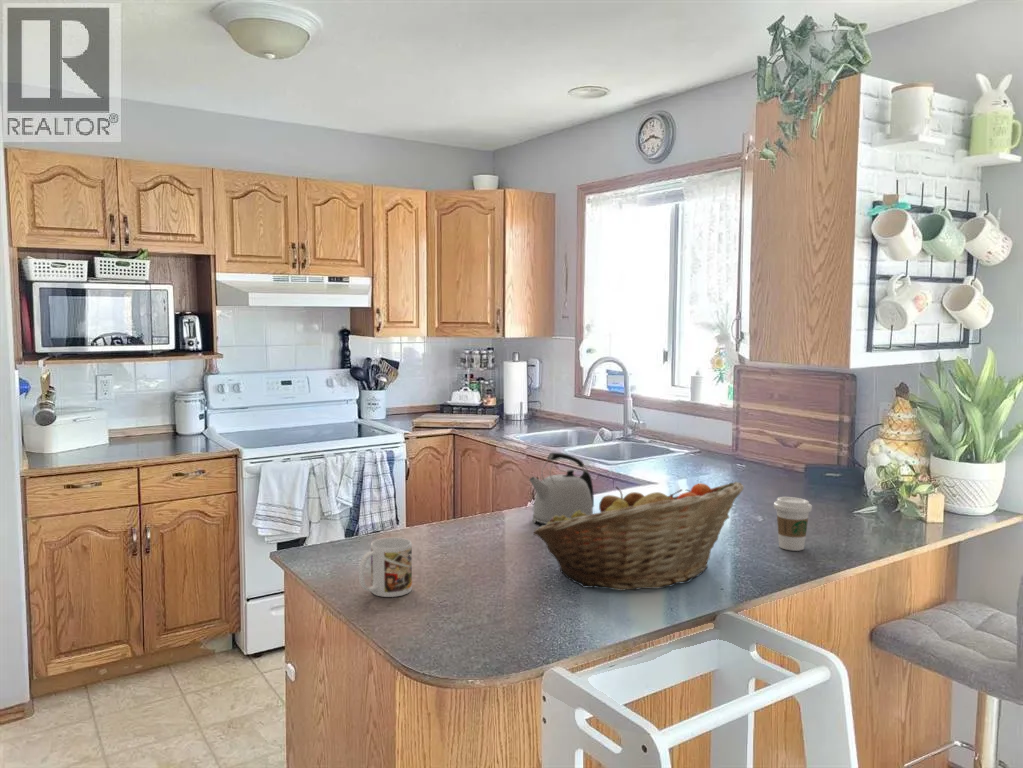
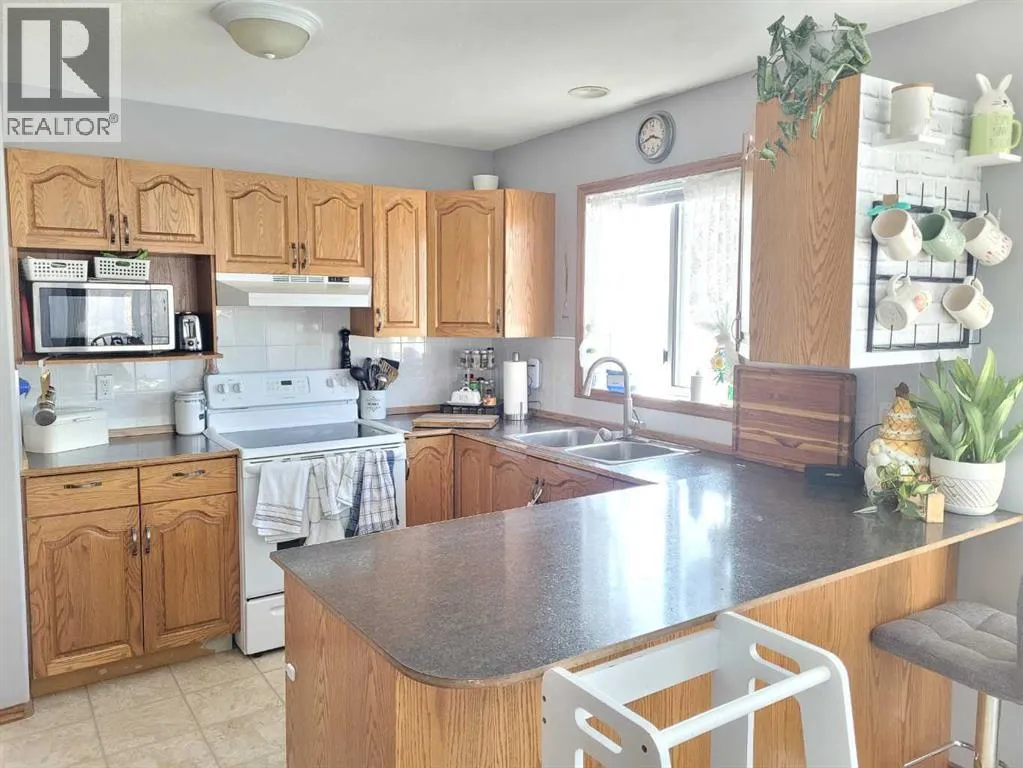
- kettle [528,452,595,525]
- fruit basket [532,481,745,592]
- coffee cup [773,496,813,552]
- mug [358,537,413,598]
